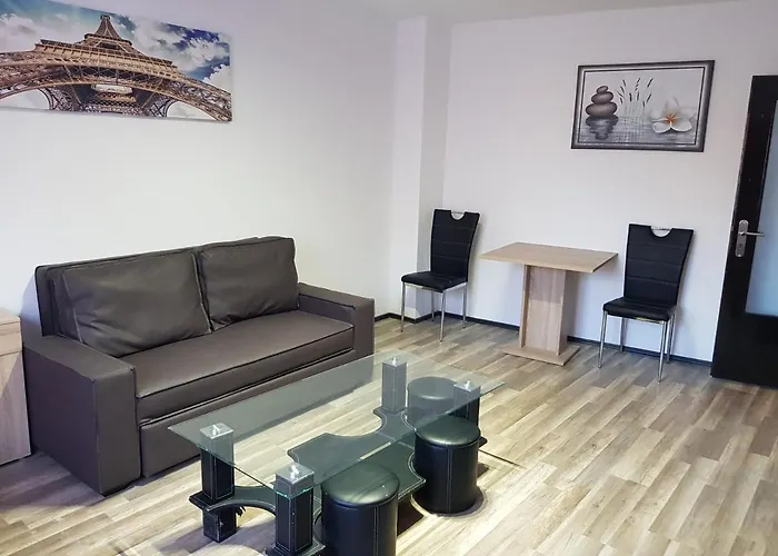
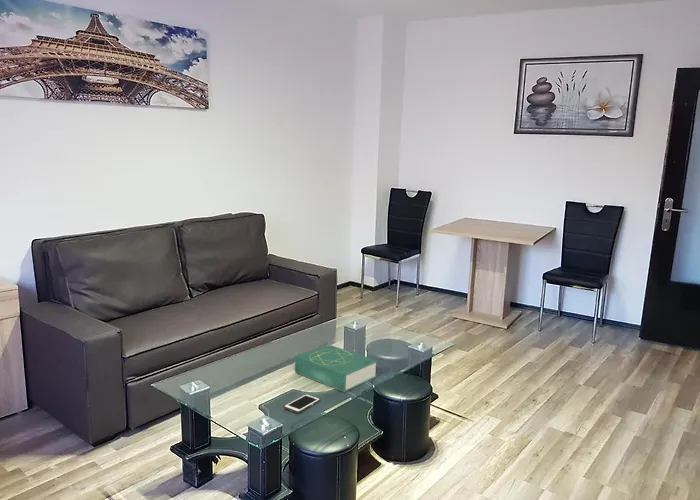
+ book [294,344,378,393]
+ cell phone [283,393,321,414]
